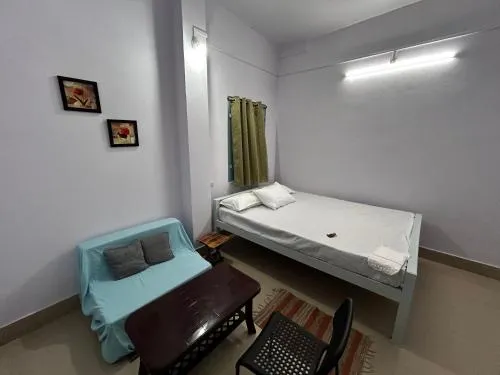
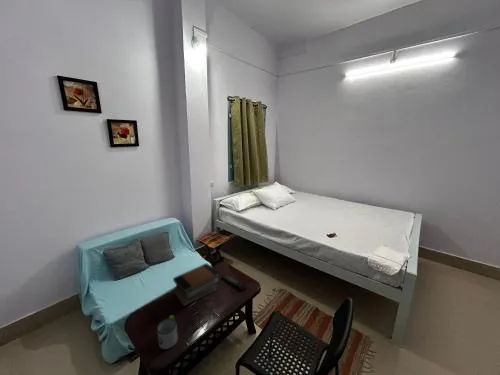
+ remote control [221,273,247,291]
+ mug [156,314,179,350]
+ book stack [172,262,221,307]
